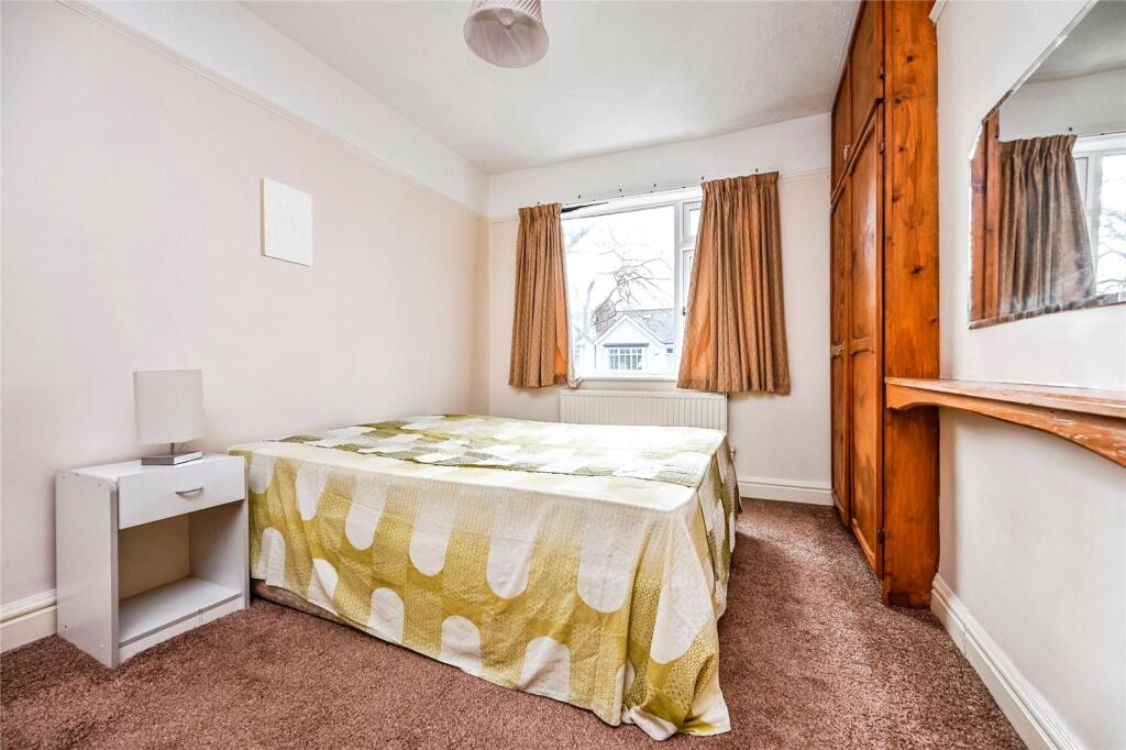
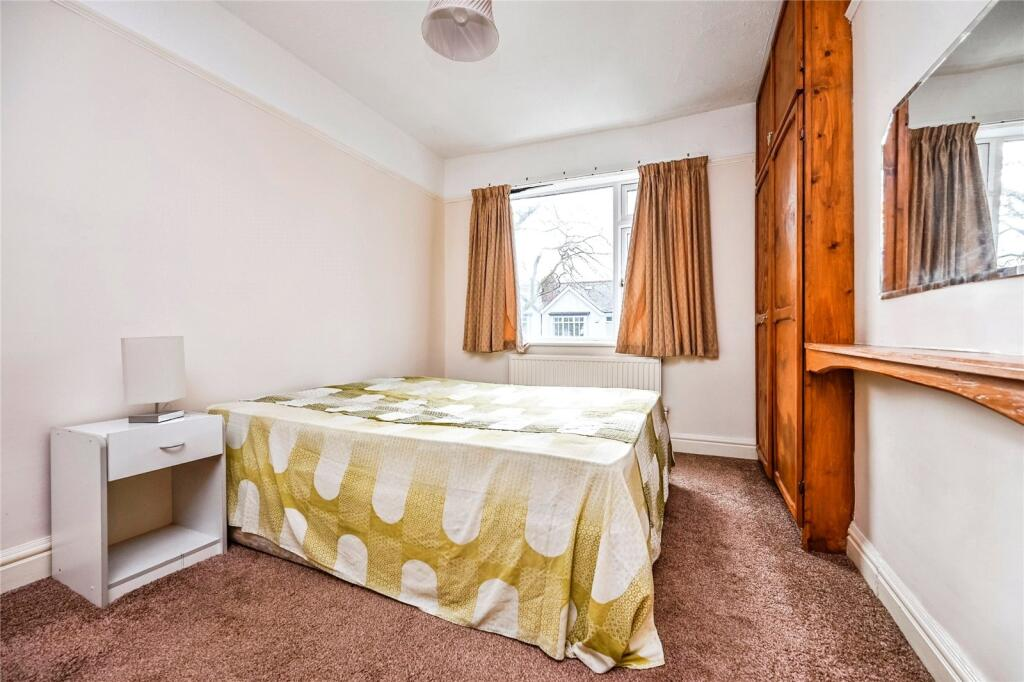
- wall art [260,176,313,267]
